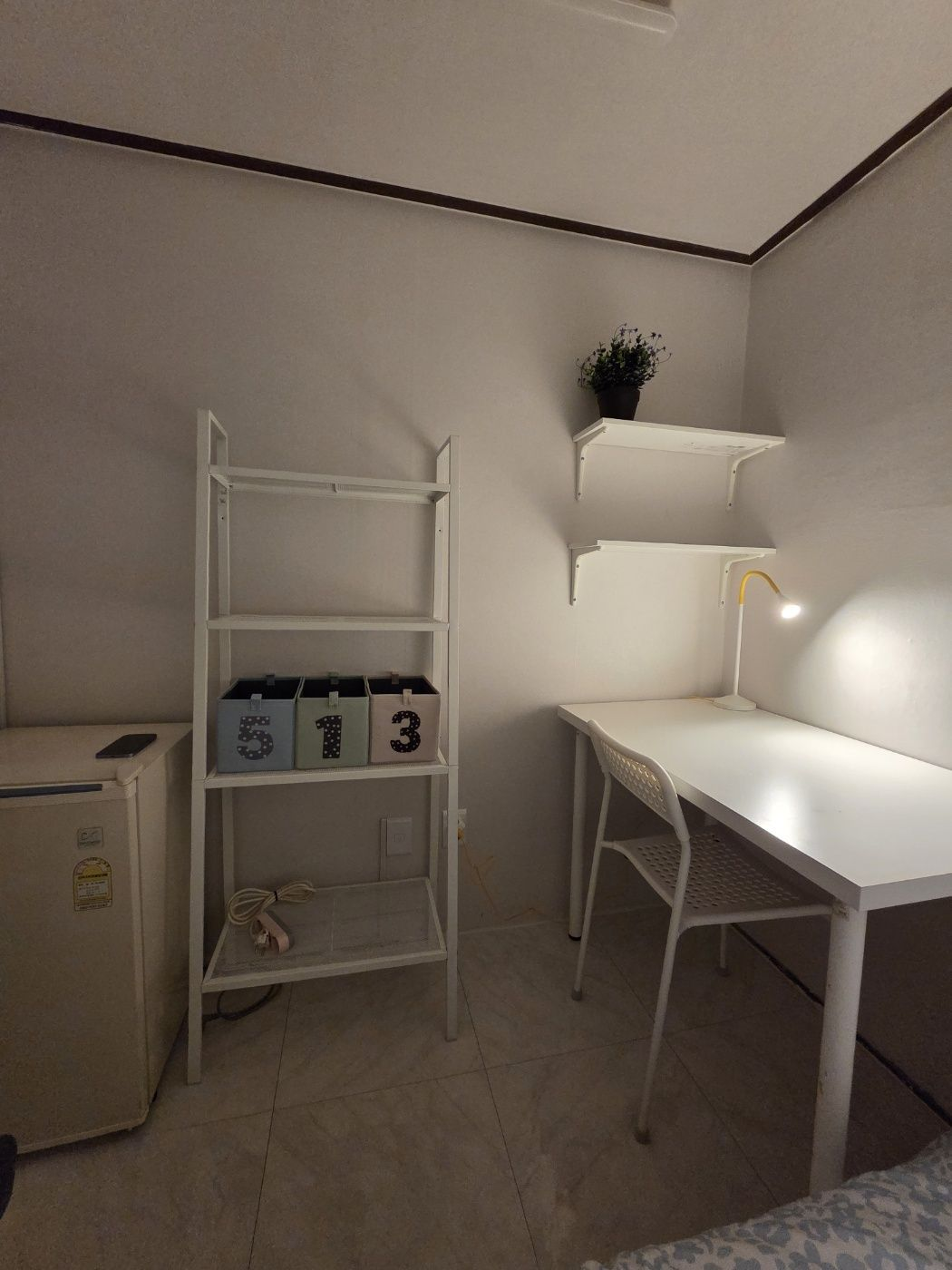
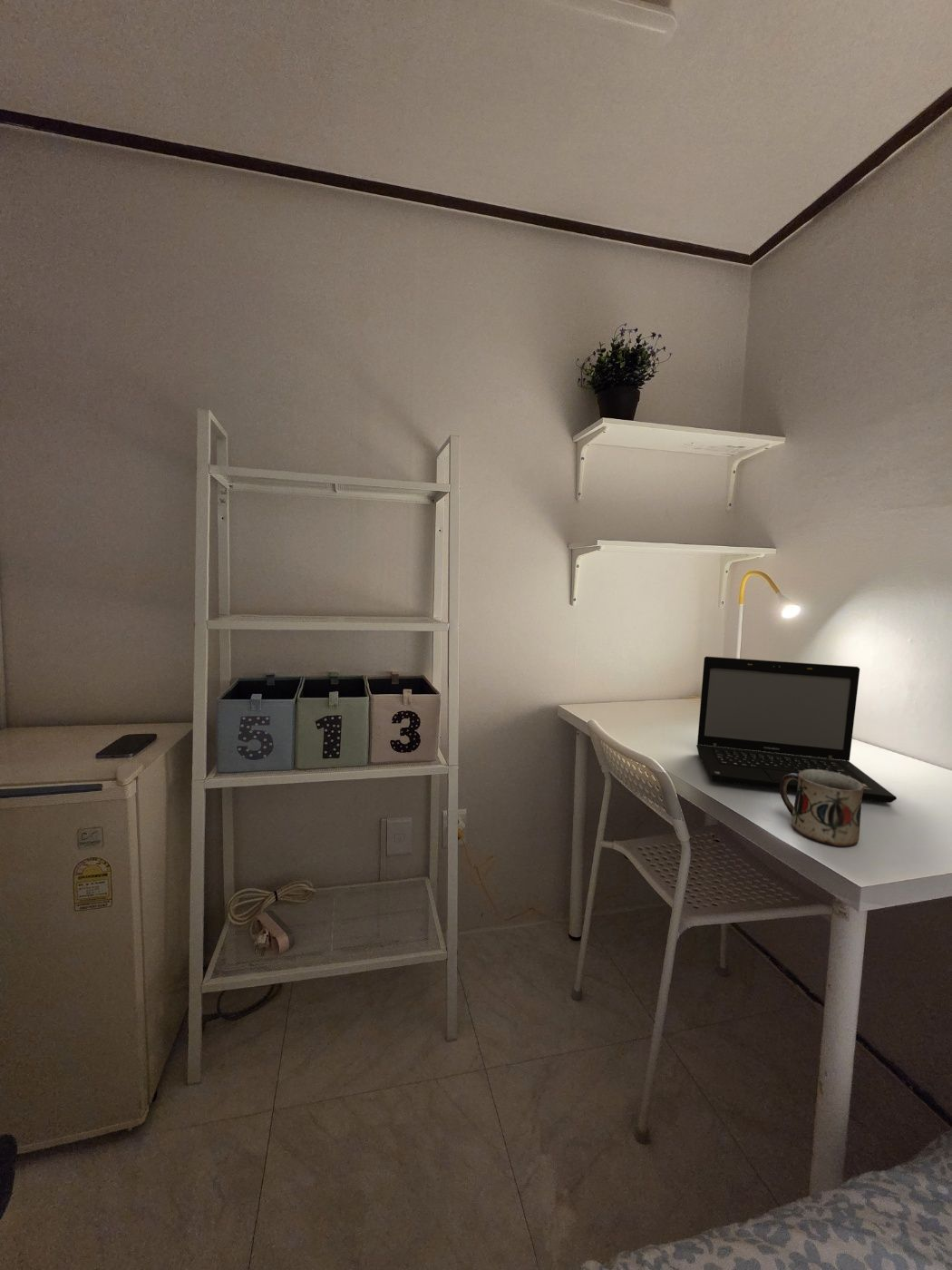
+ laptop [695,656,898,804]
+ mug [779,769,864,847]
